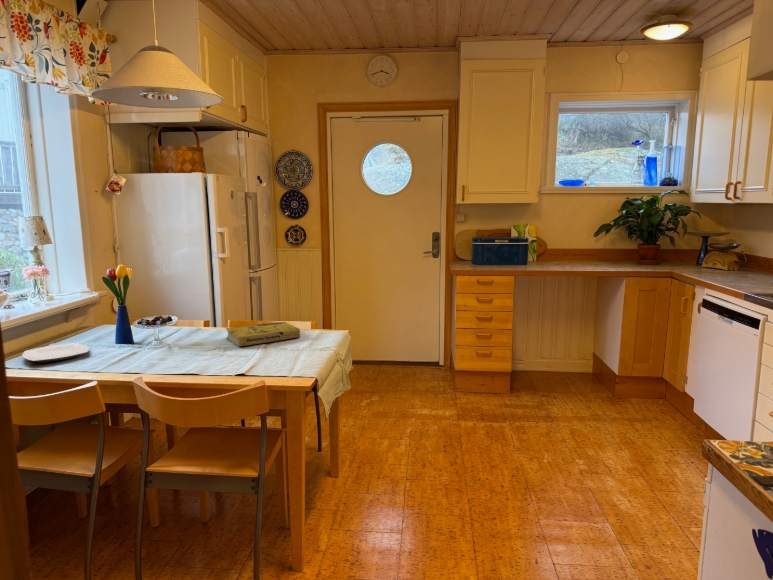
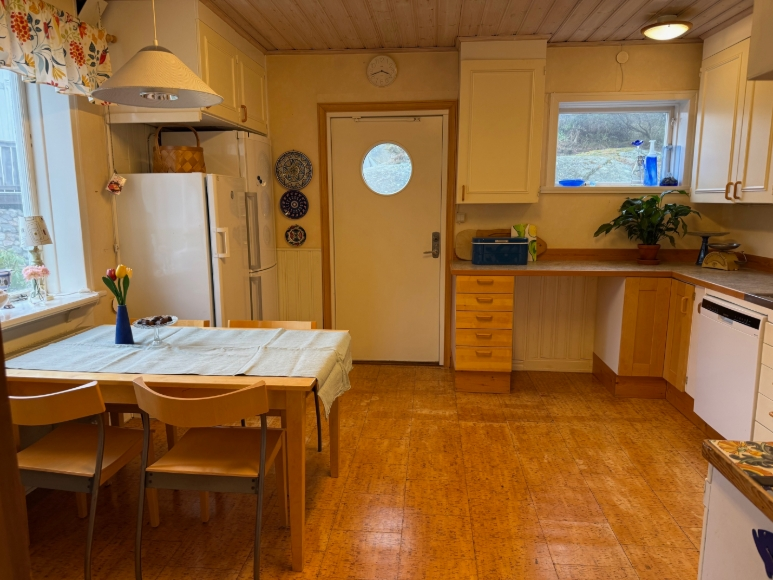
- plate [21,342,89,363]
- book [225,321,302,347]
